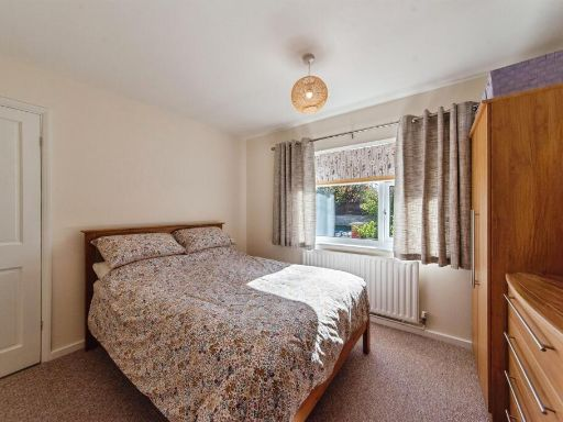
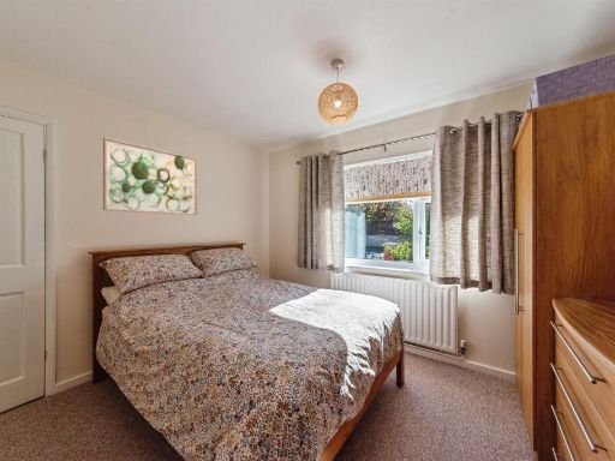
+ wall art [102,137,198,216]
